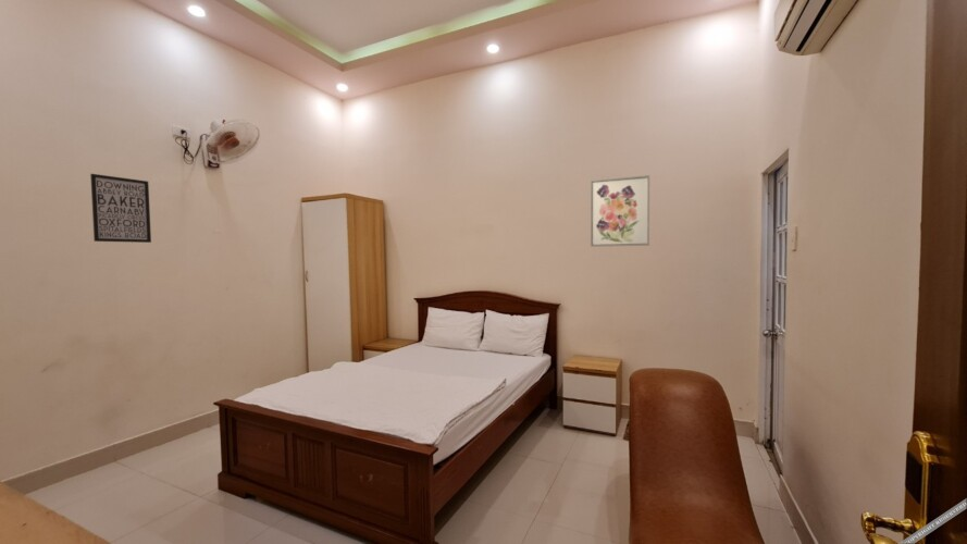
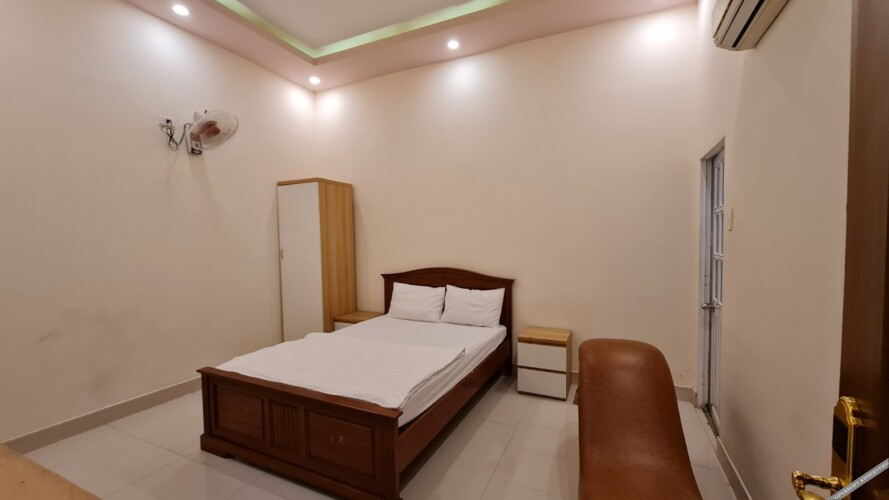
- wall art [89,173,152,244]
- wall art [590,174,650,248]
